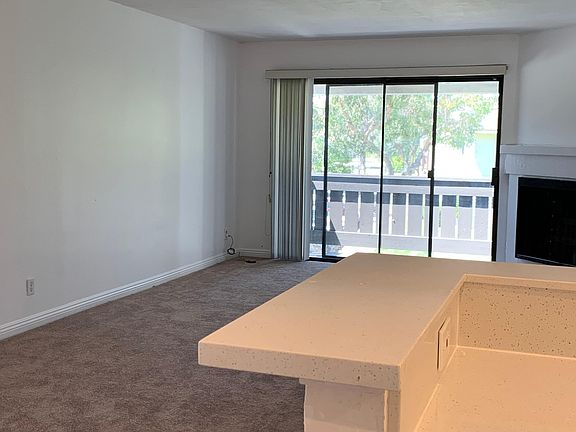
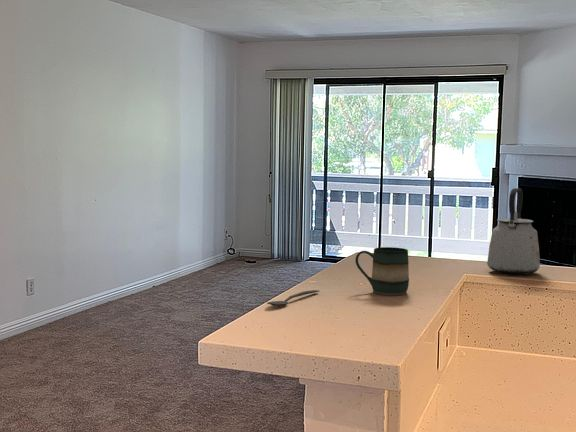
+ spoon [266,289,320,307]
+ kettle [486,187,541,276]
+ mug [354,246,410,297]
